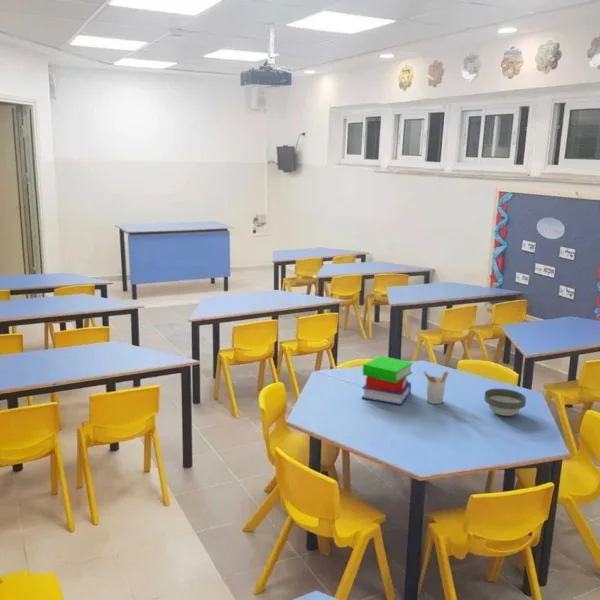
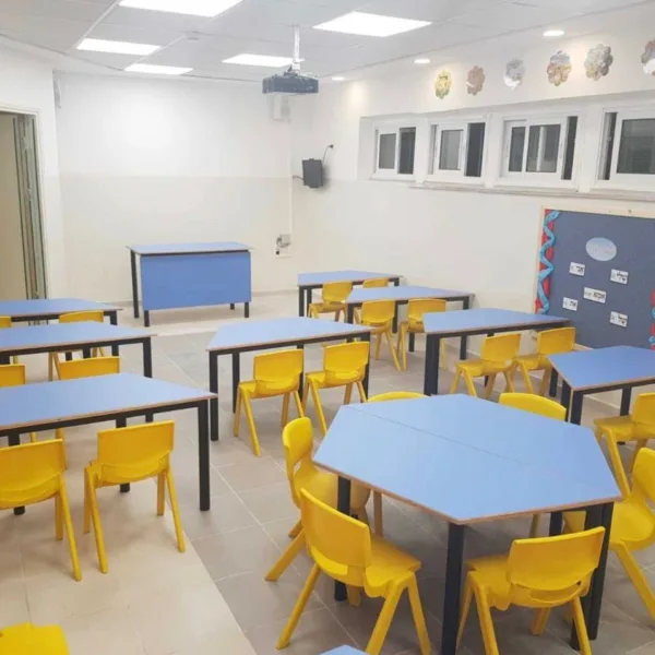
- utensil holder [423,370,449,405]
- book [361,355,414,406]
- bowl [483,388,527,417]
